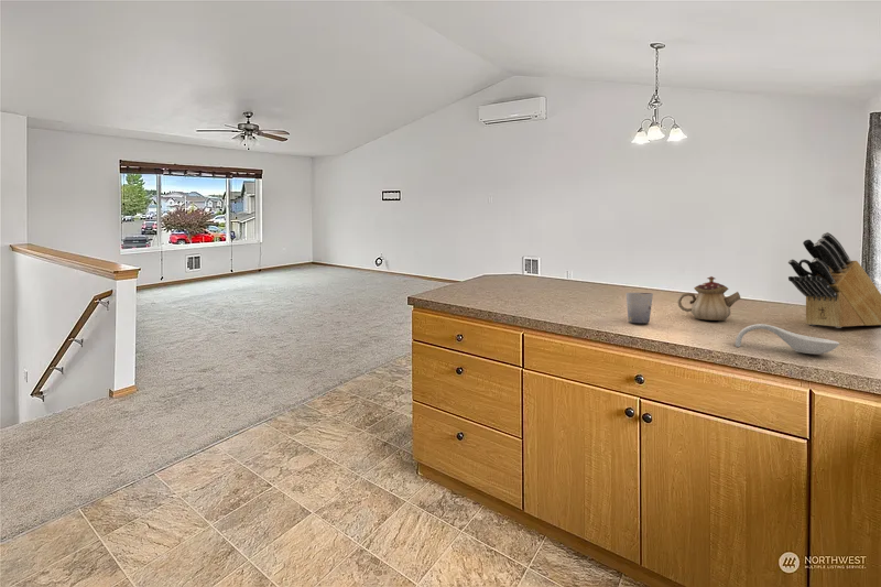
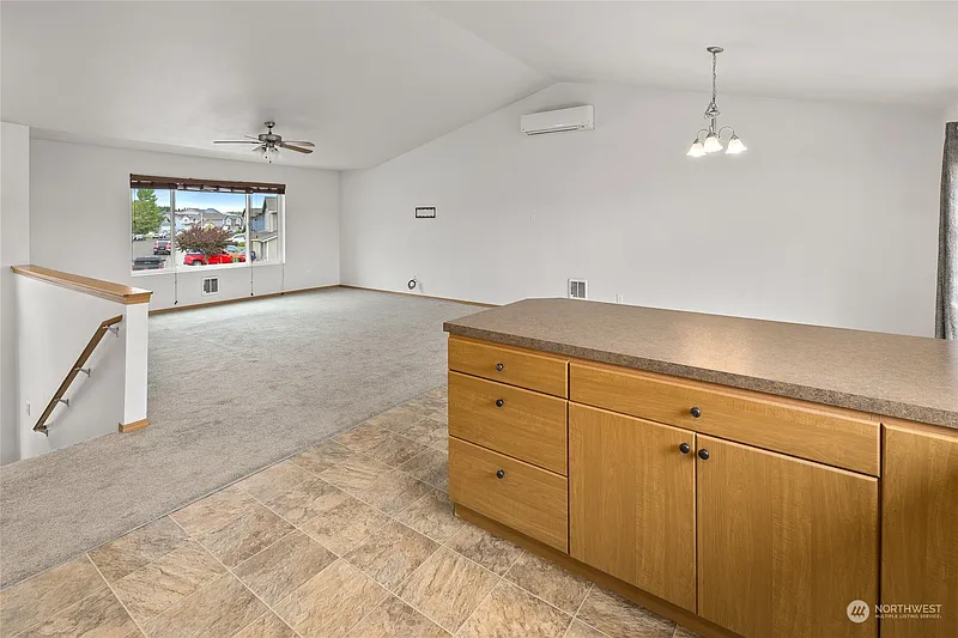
- knife block [787,231,881,329]
- teapot [676,275,741,322]
- spoon rest [735,323,840,356]
- cup [624,292,654,324]
